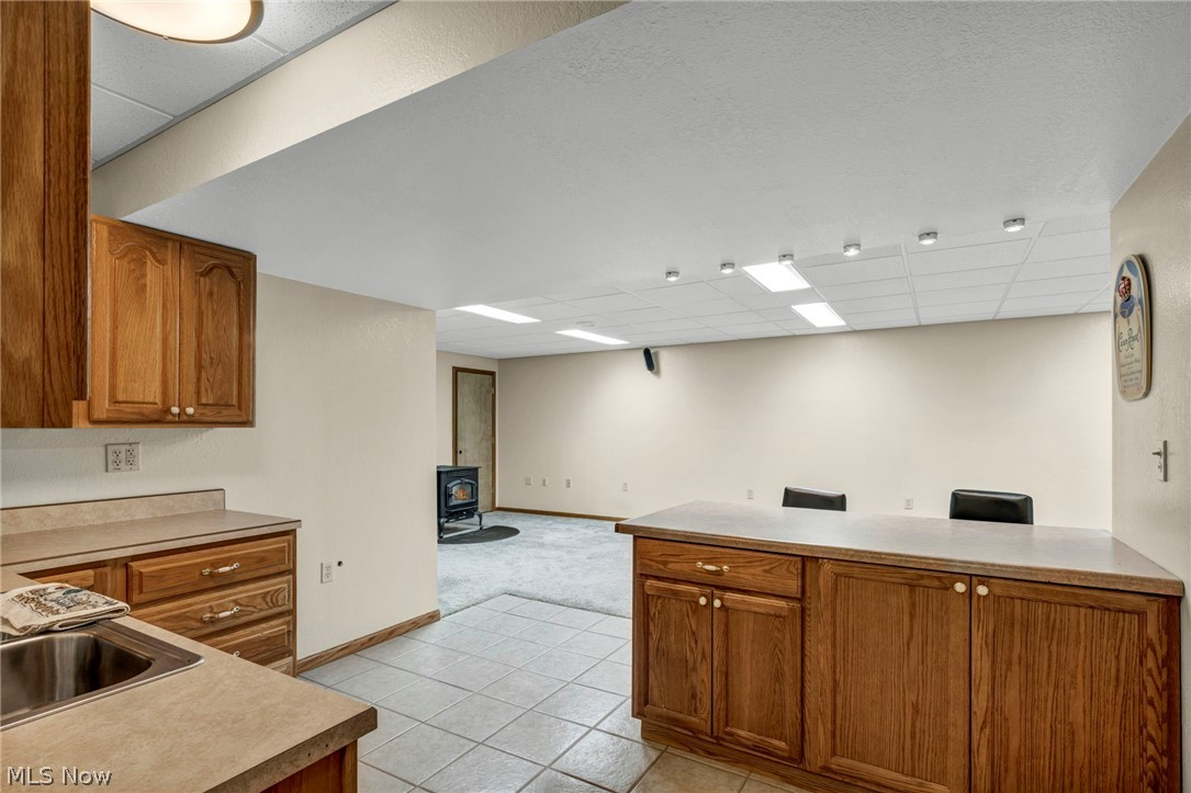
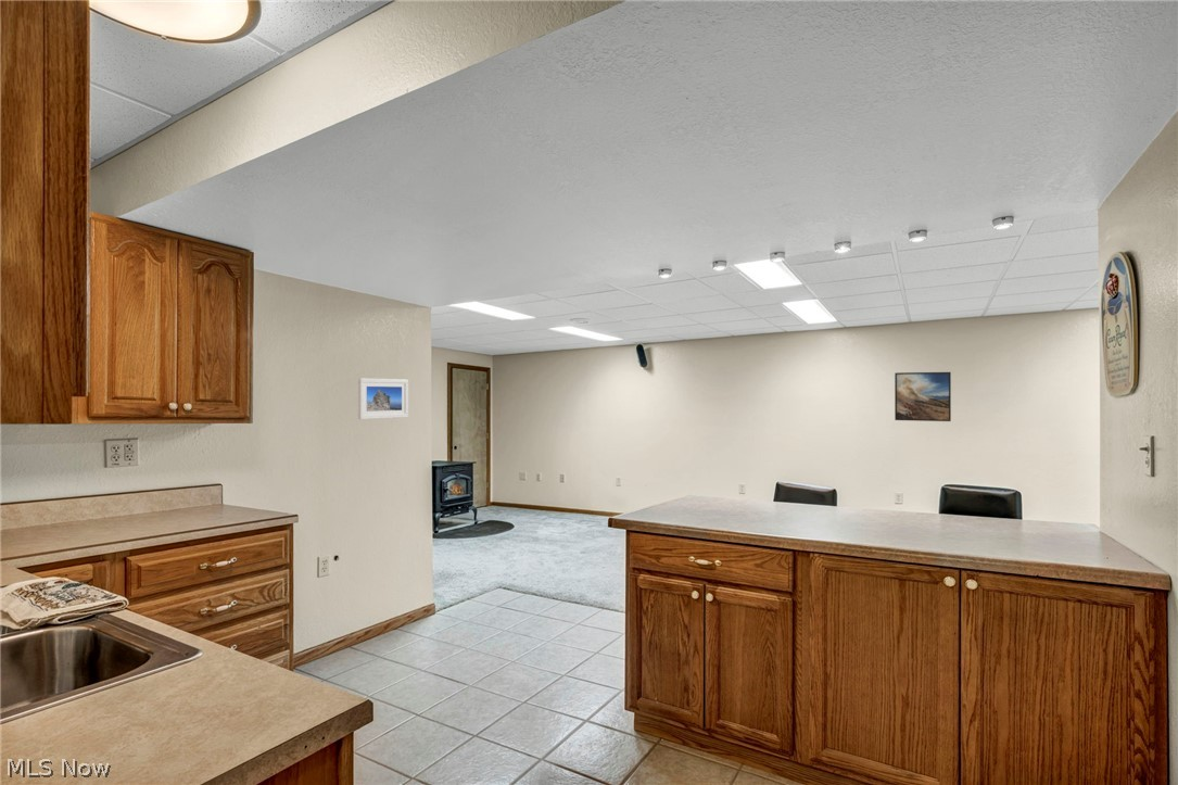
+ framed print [894,371,952,422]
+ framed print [357,377,409,420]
